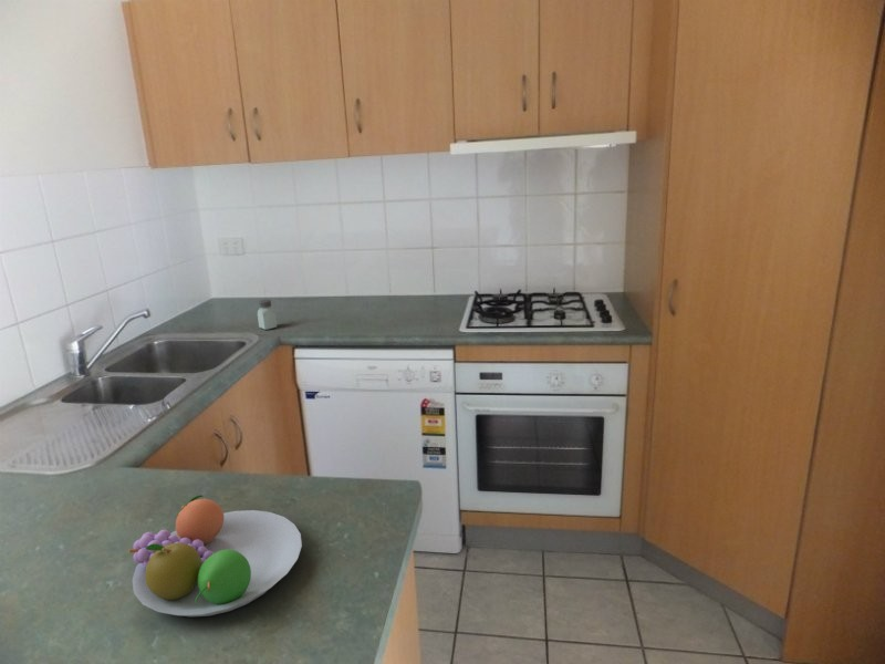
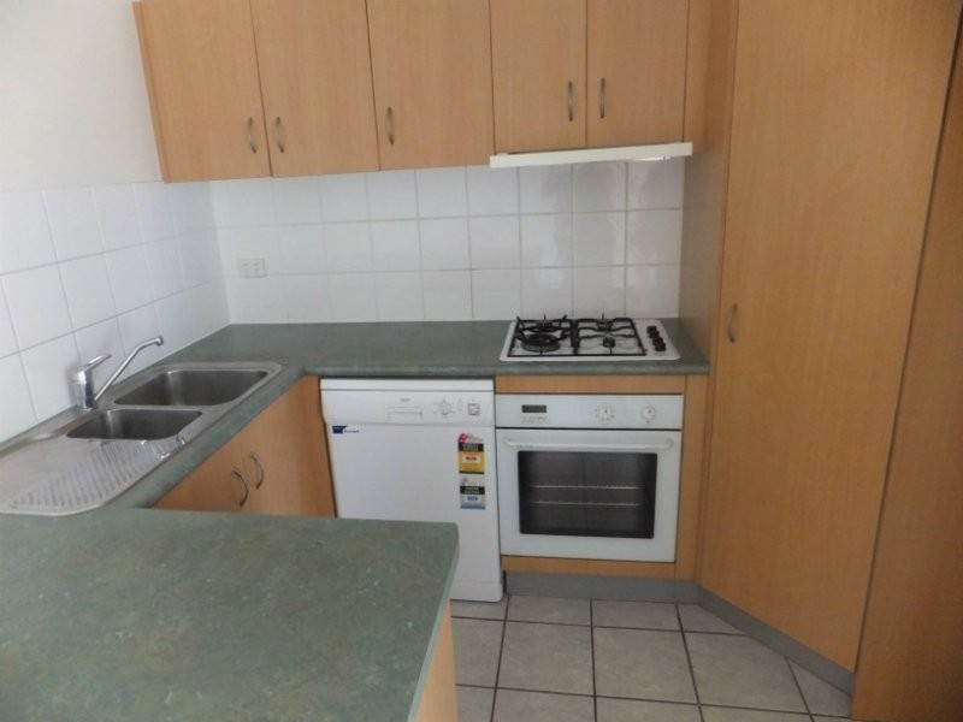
- fruit bowl [127,494,303,618]
- saltshaker [257,299,278,331]
